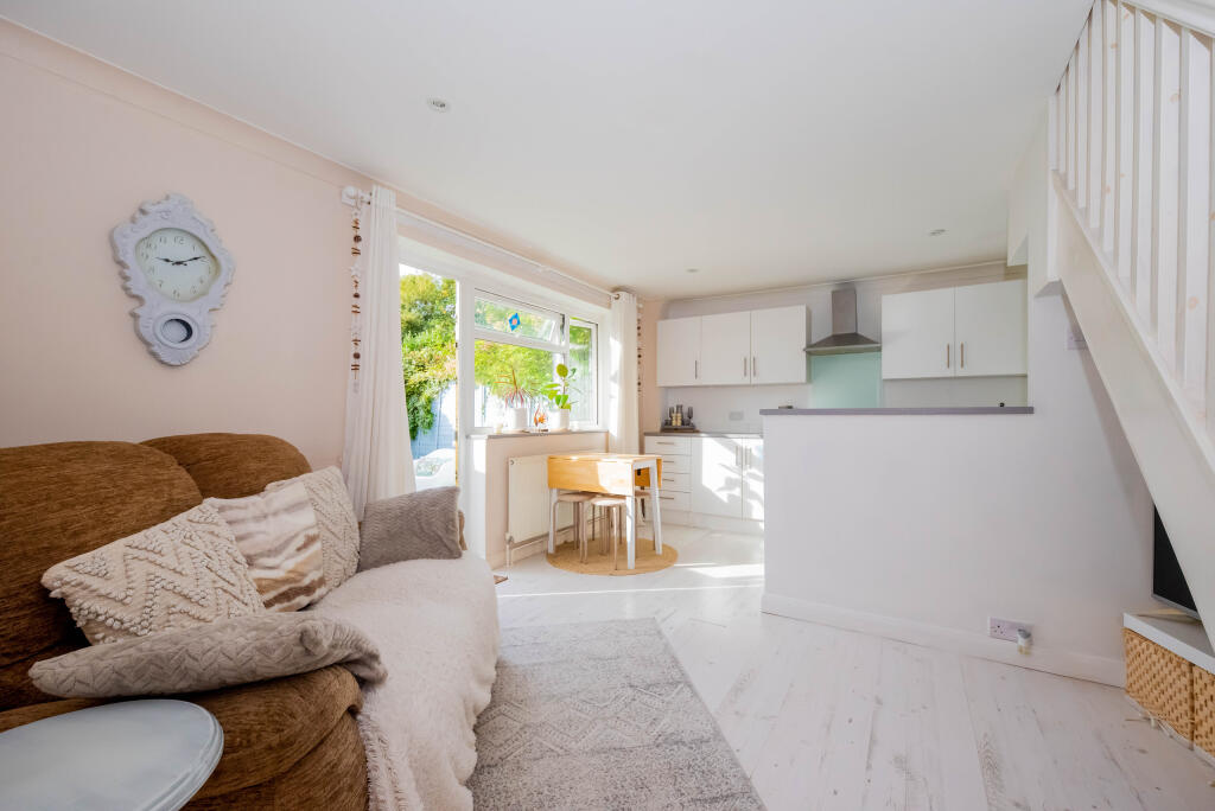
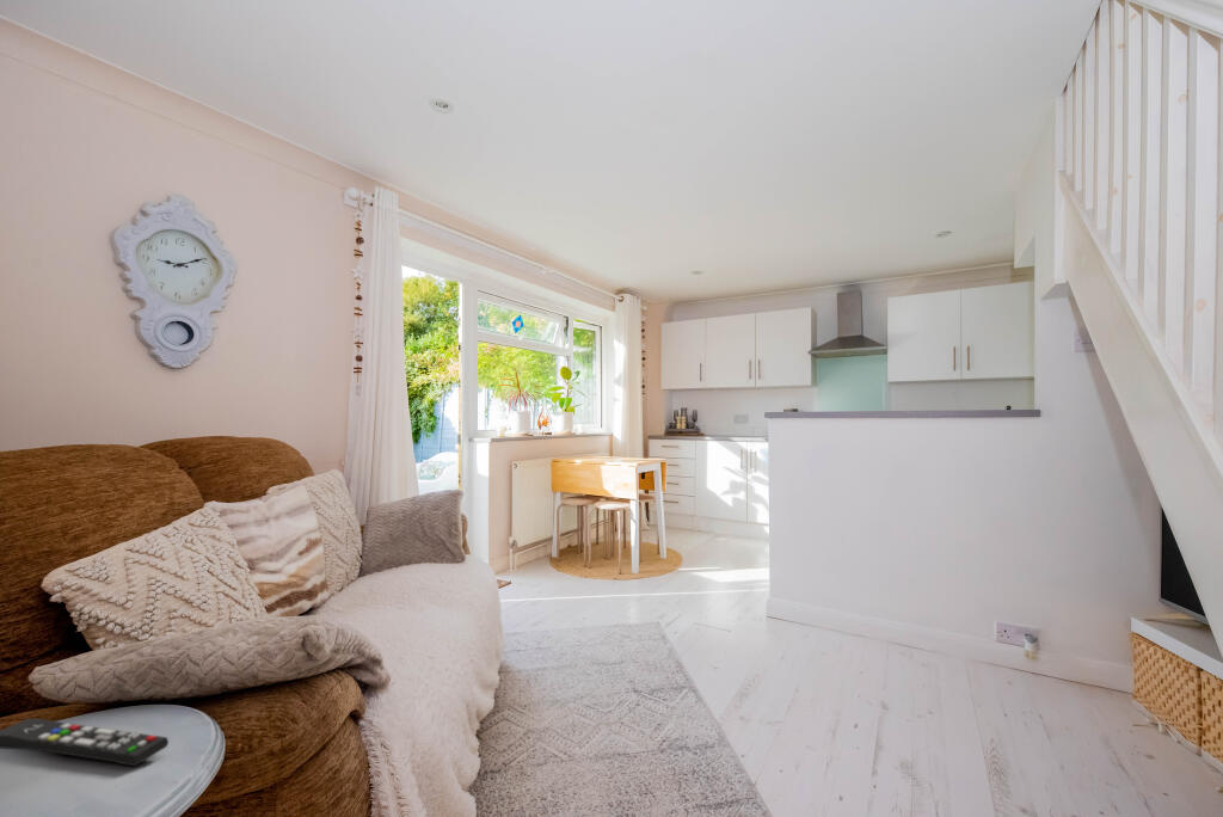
+ remote control [0,718,170,767]
